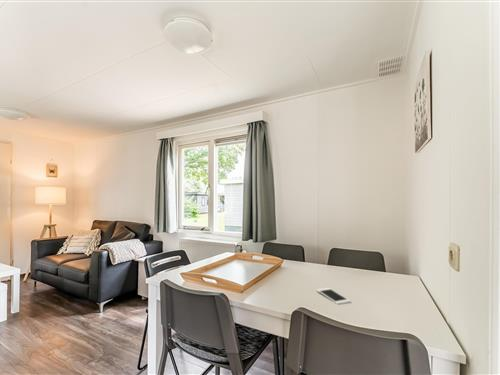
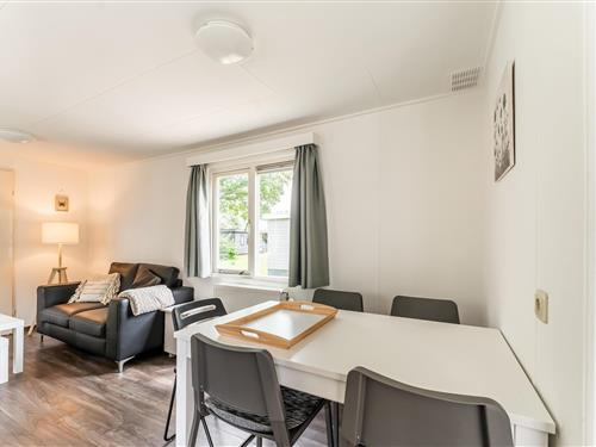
- cell phone [316,287,351,305]
